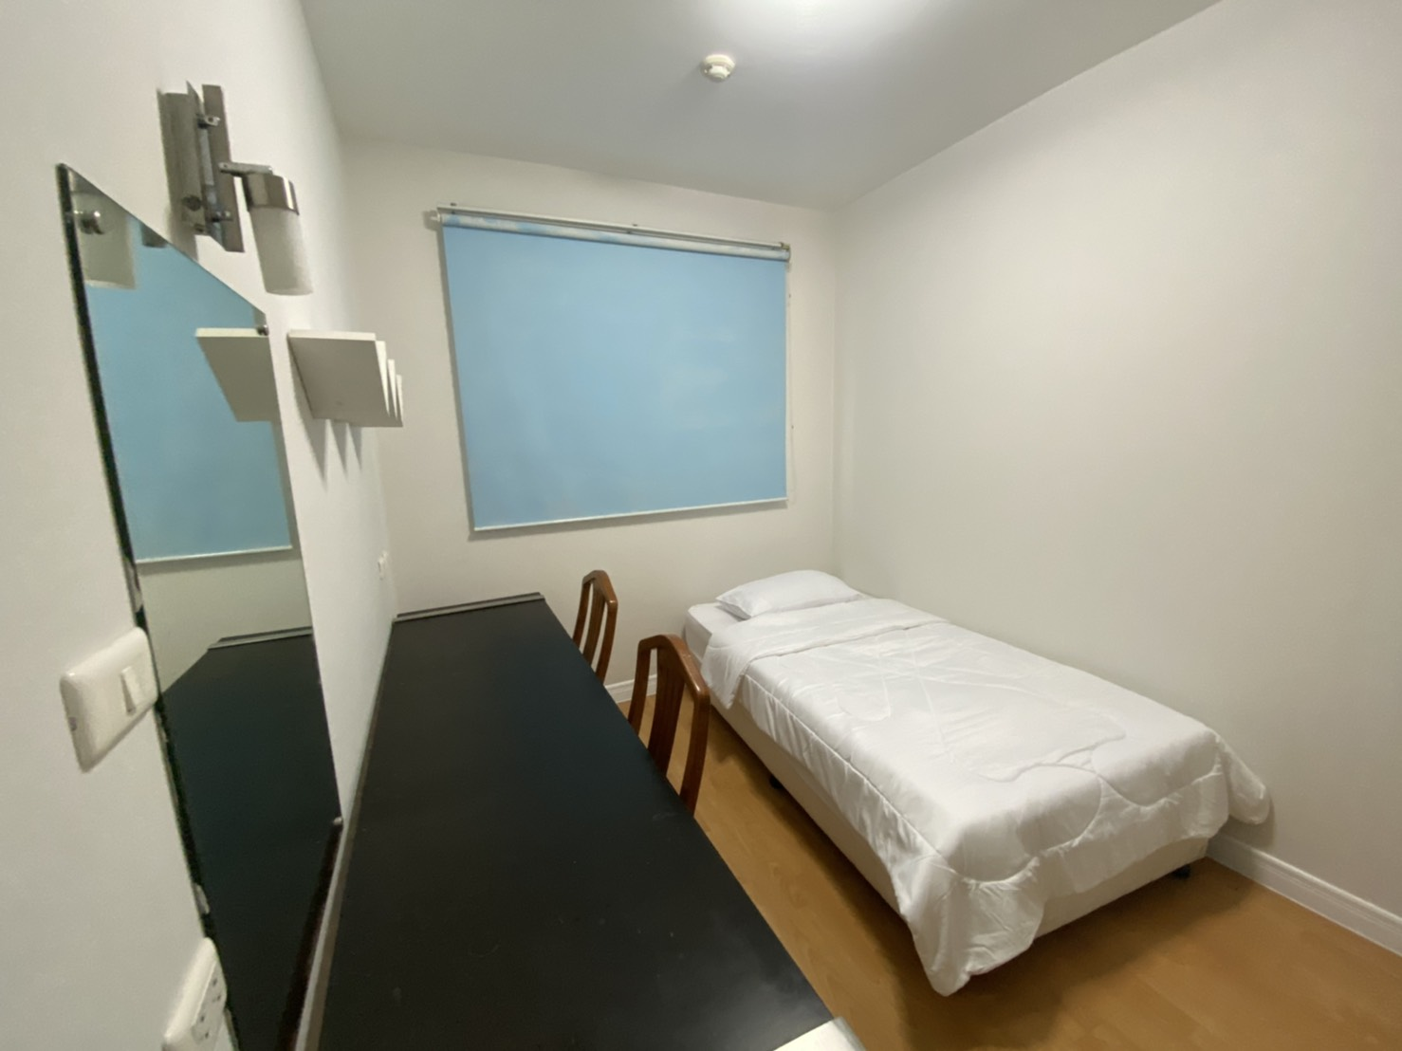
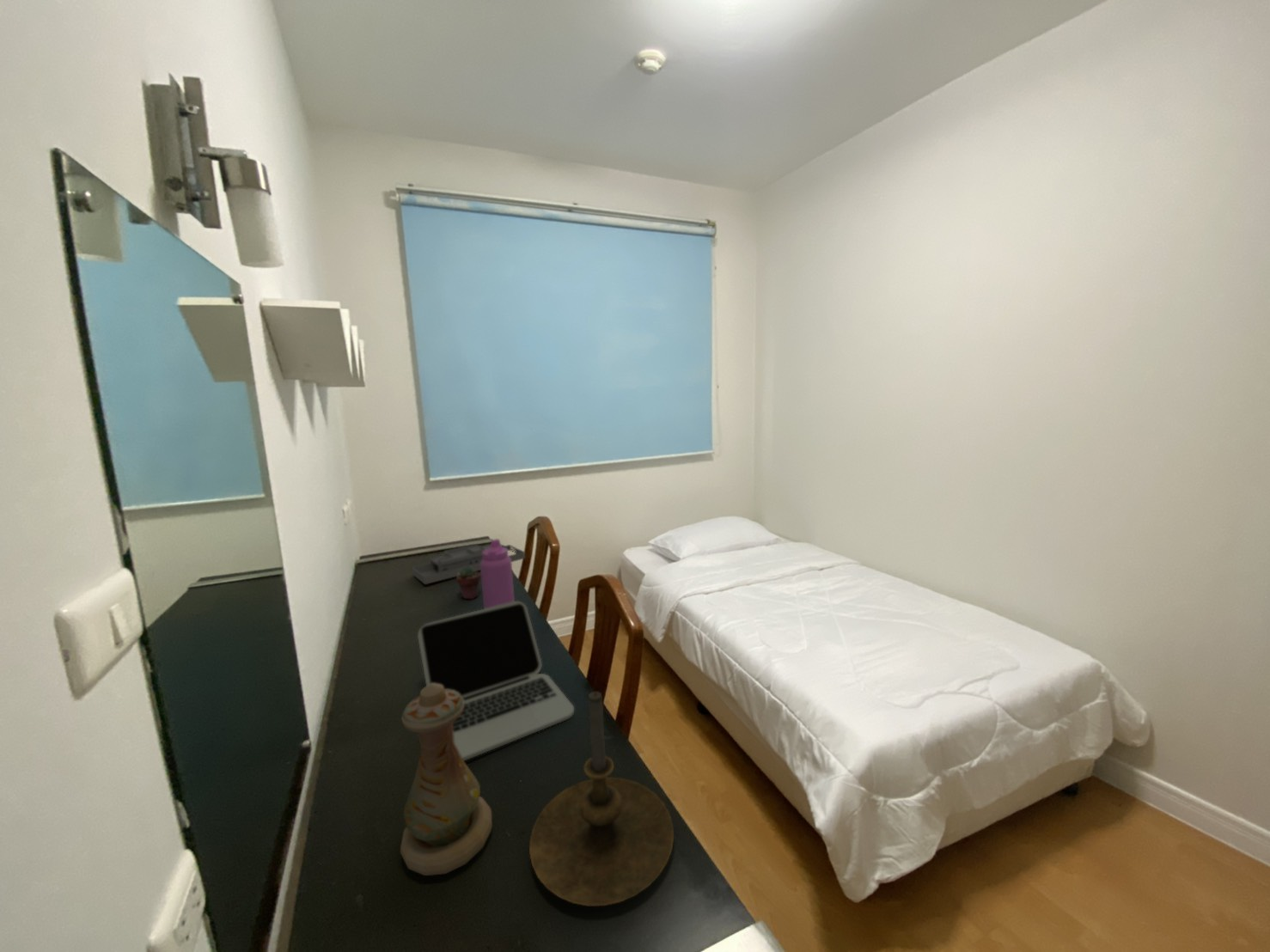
+ desk organizer [412,543,526,585]
+ candle holder [528,691,675,907]
+ water bottle [479,538,516,609]
+ potted succulent [455,566,481,600]
+ vase [400,683,493,876]
+ laptop [417,601,575,761]
